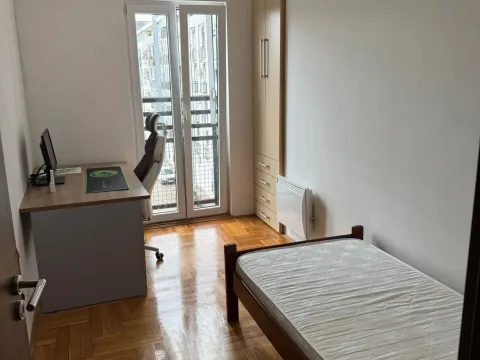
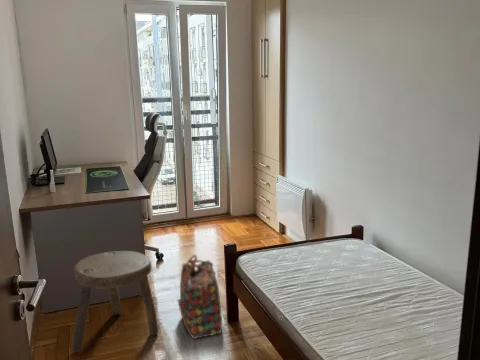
+ stool [71,250,159,352]
+ backpack [177,254,223,340]
